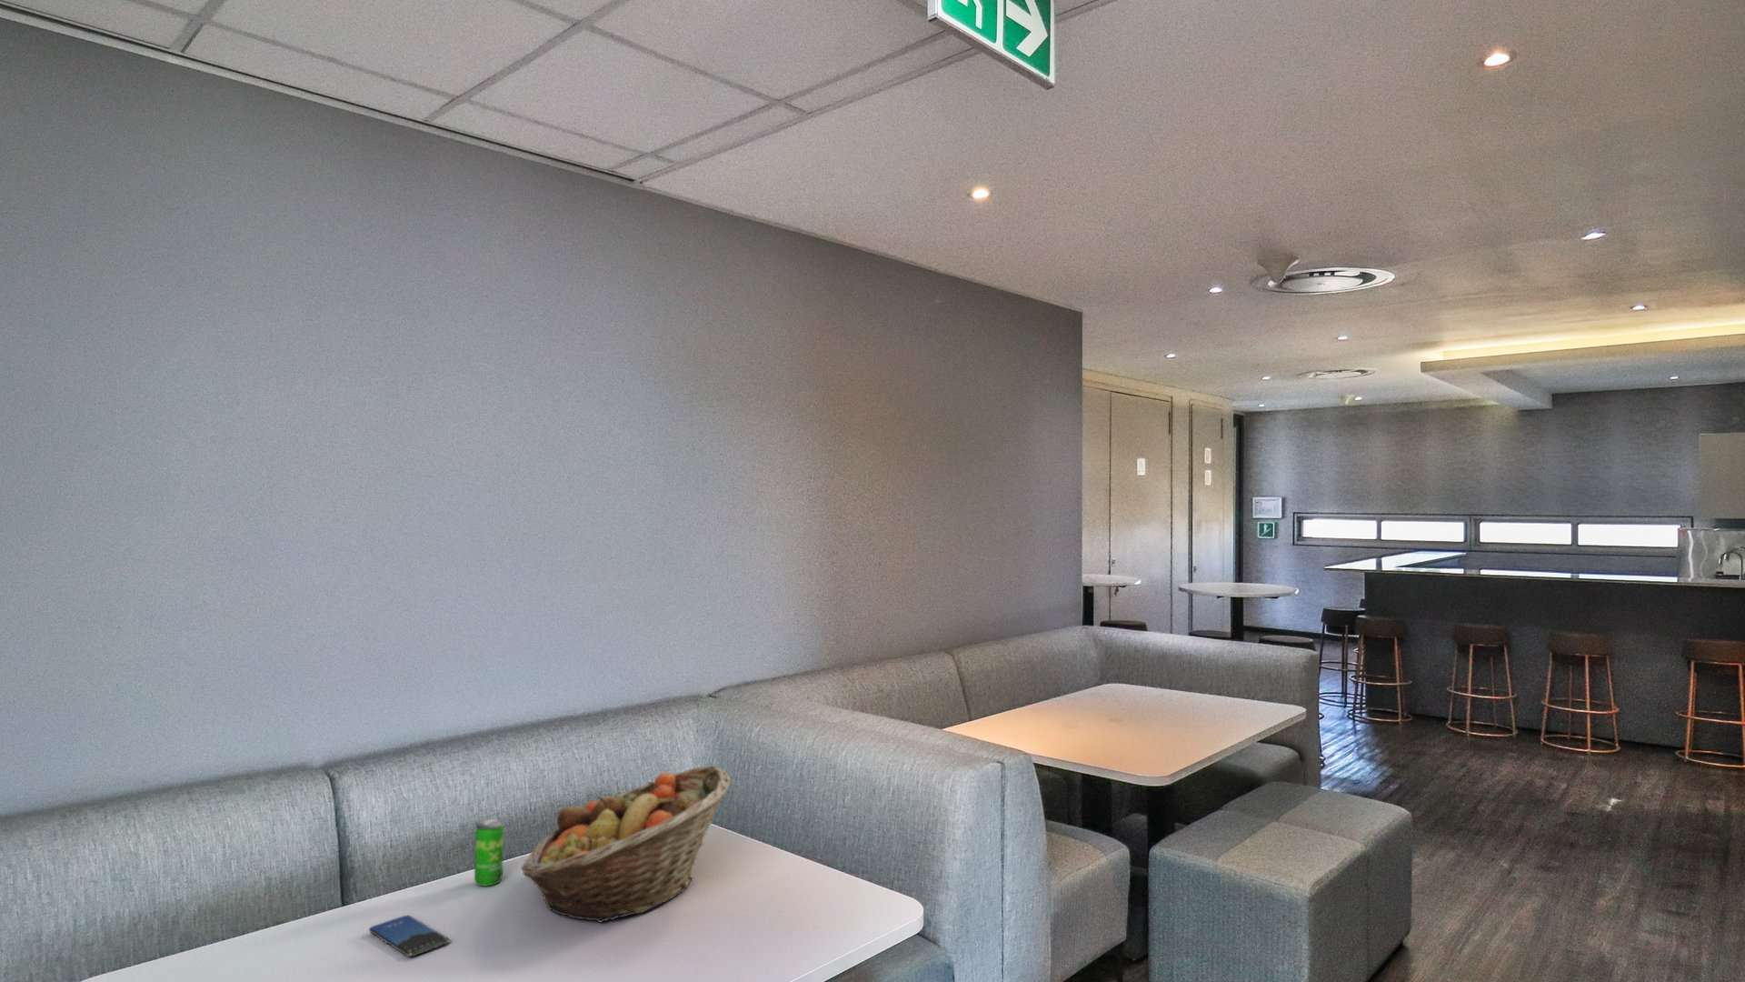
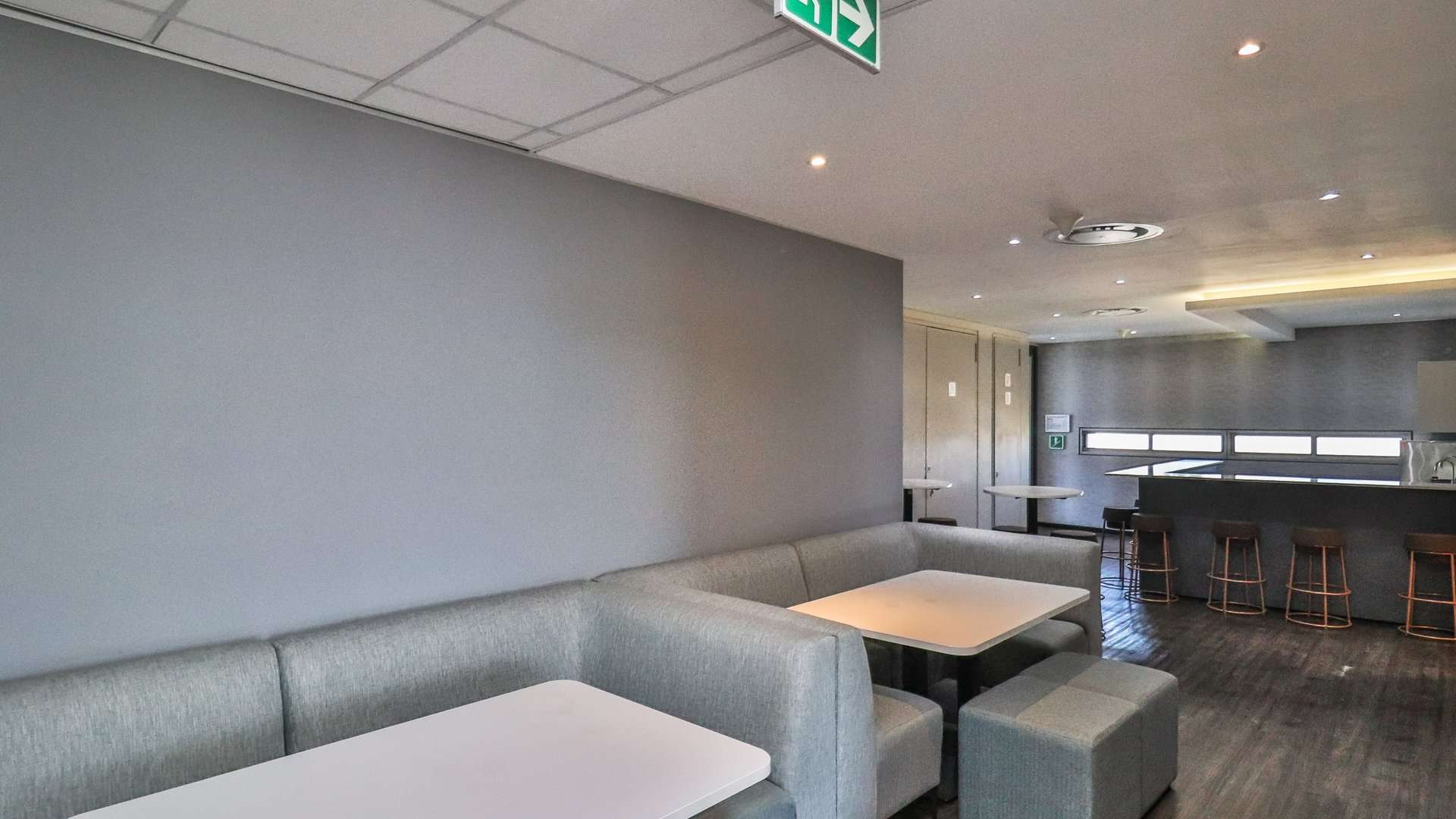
- fruit basket [520,765,731,923]
- beverage can [473,818,505,887]
- smartphone [368,915,449,958]
